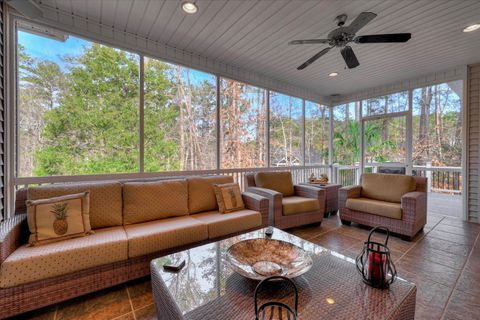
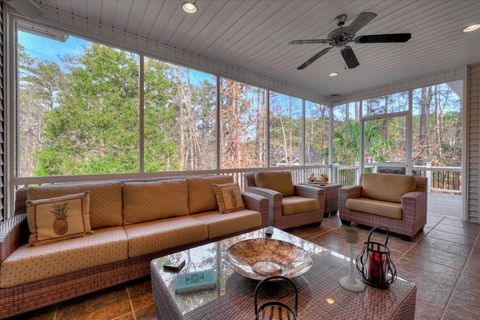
+ book [174,268,218,296]
+ candle holder [338,228,365,292]
